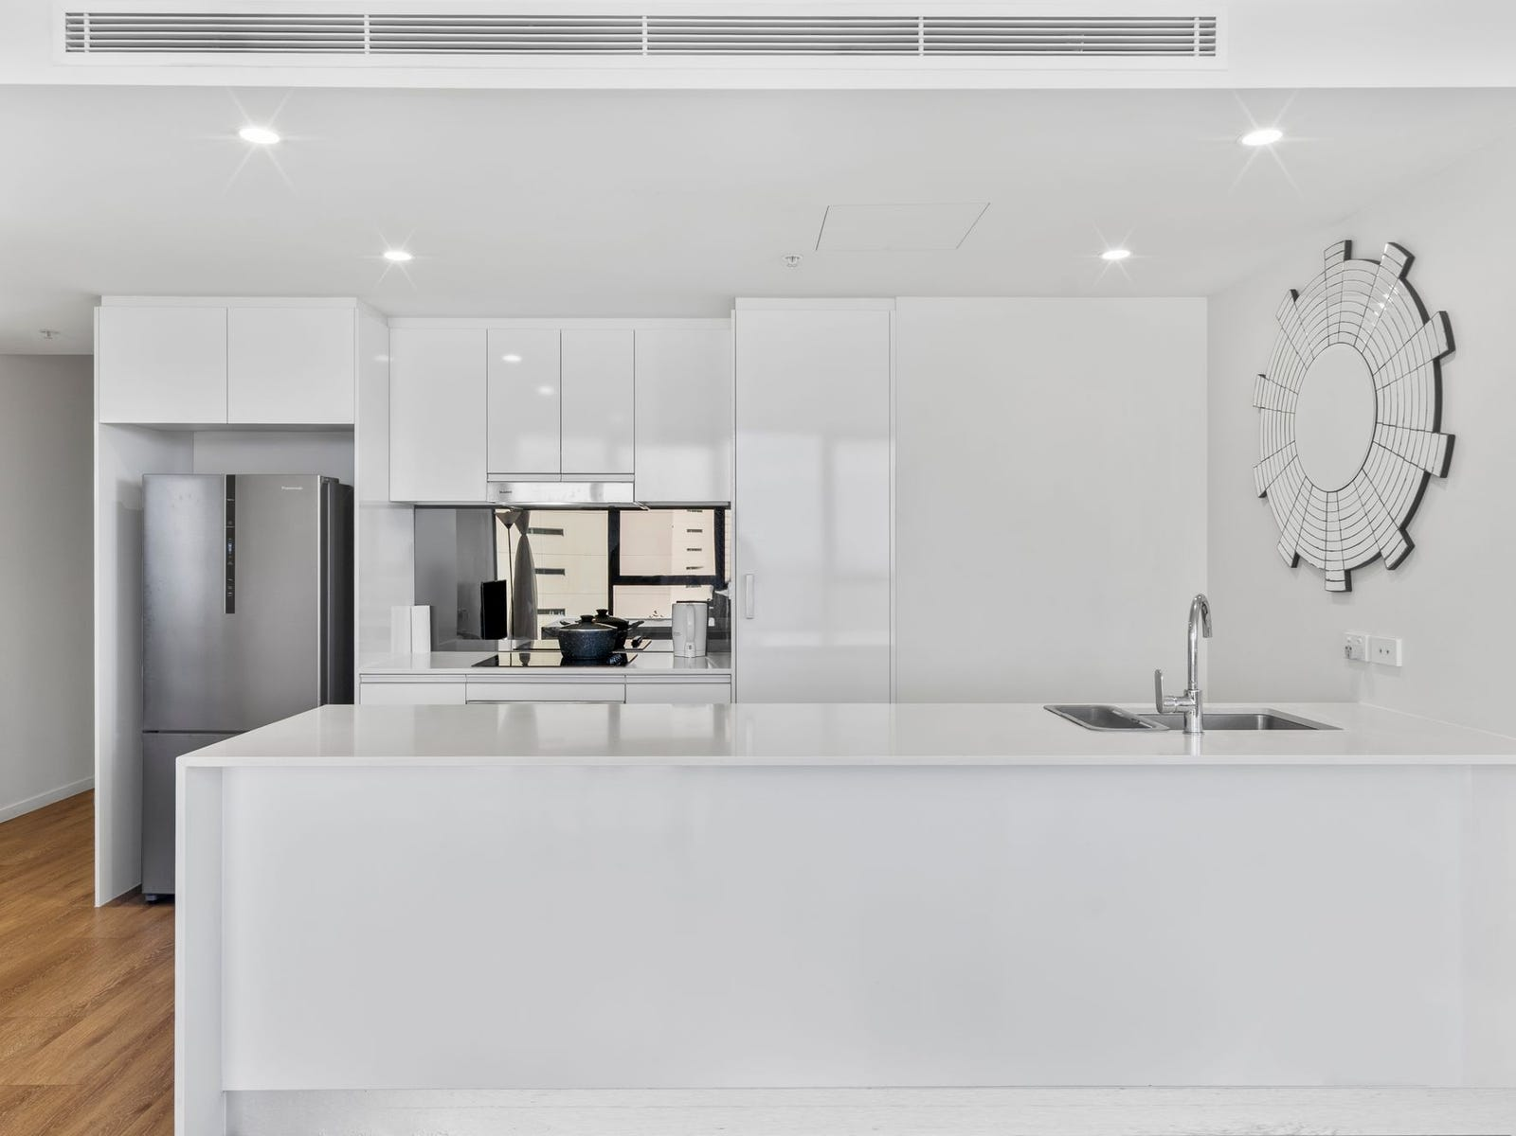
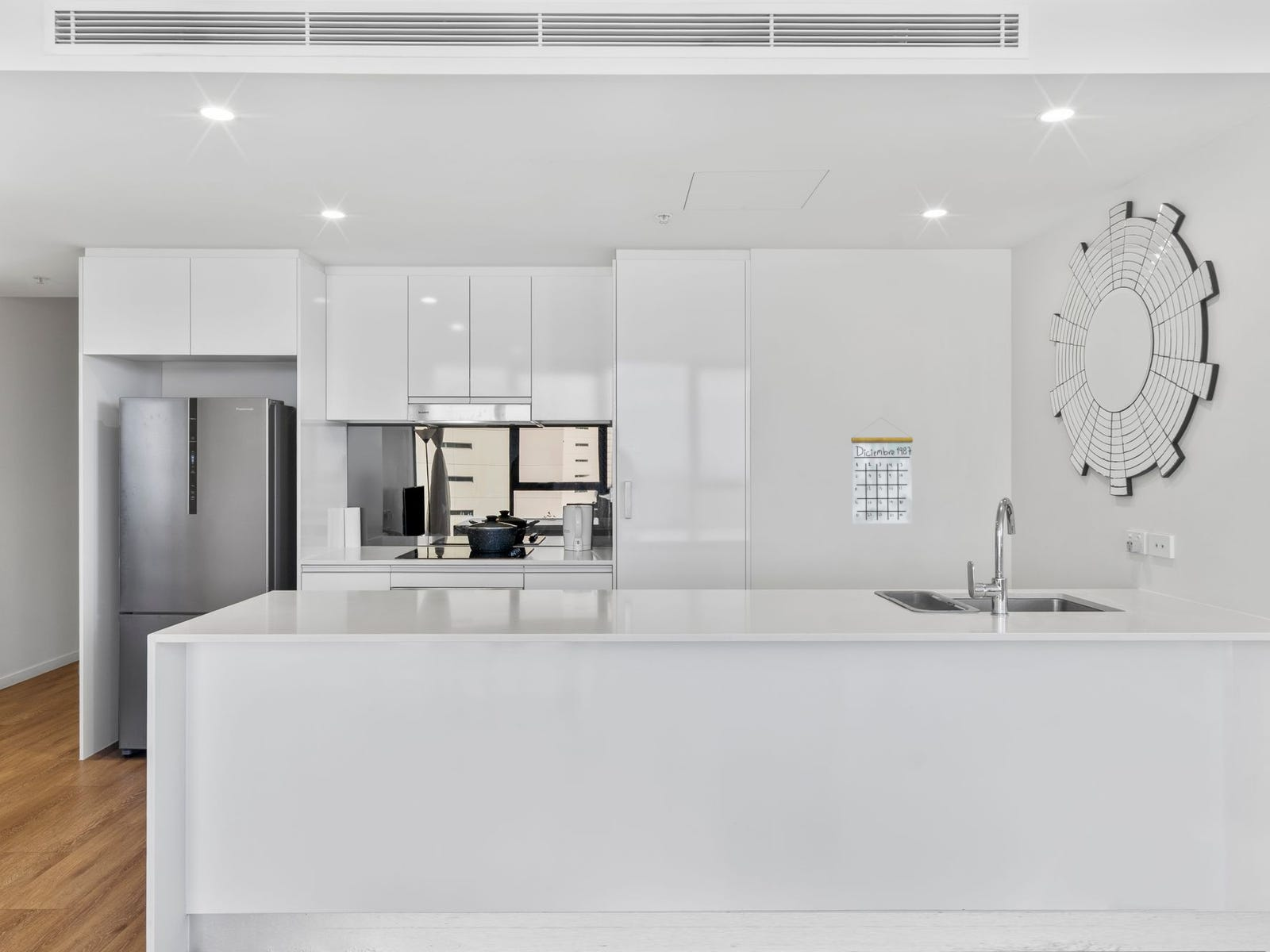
+ calendar [851,417,914,524]
